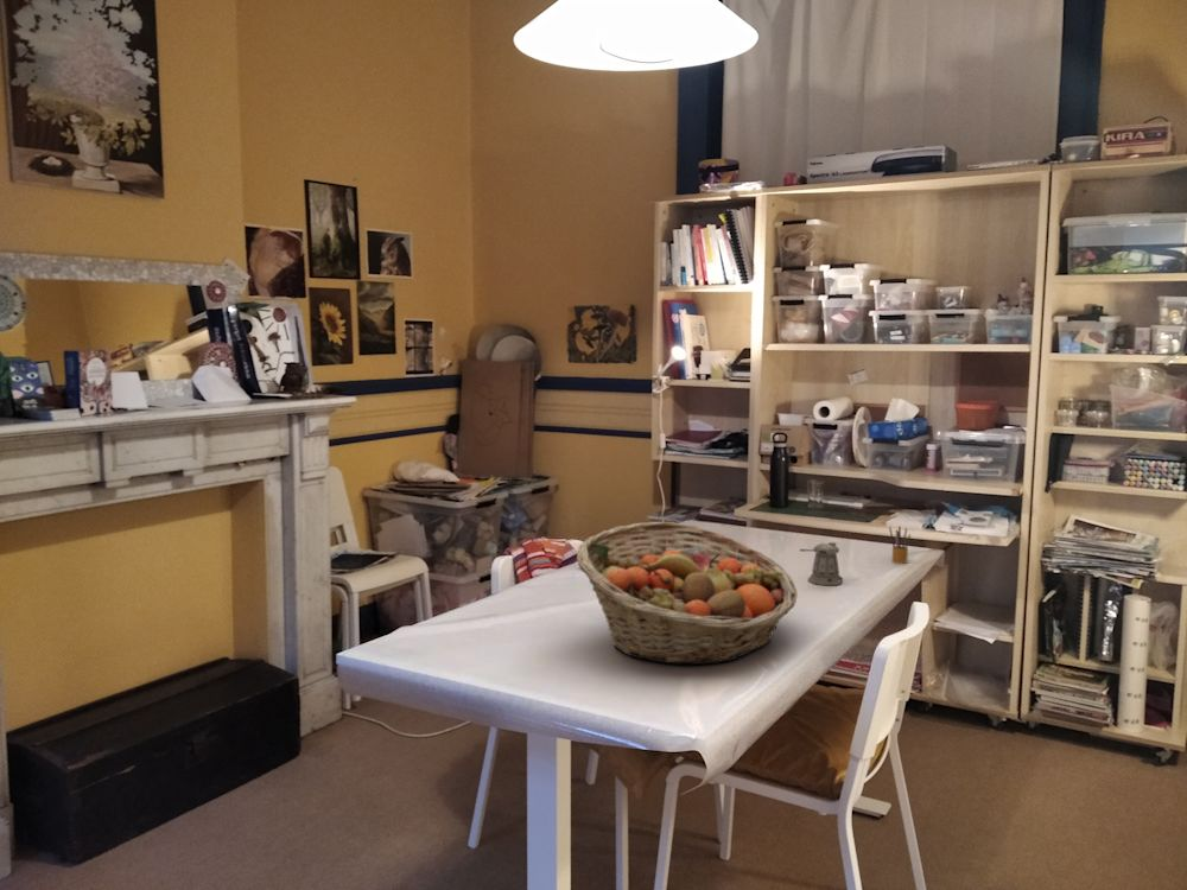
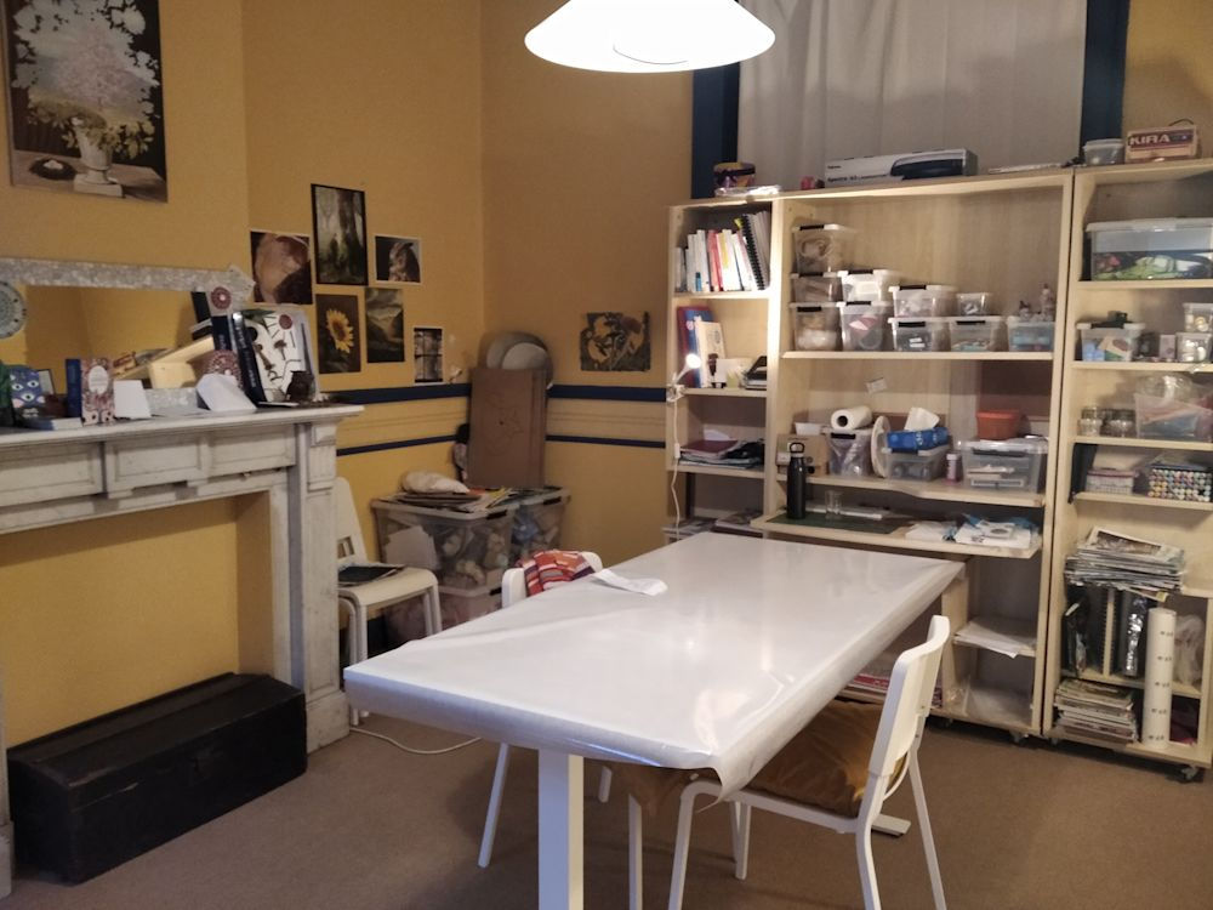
- pepper shaker [799,541,844,586]
- fruit basket [576,521,799,666]
- pencil box [888,525,912,565]
